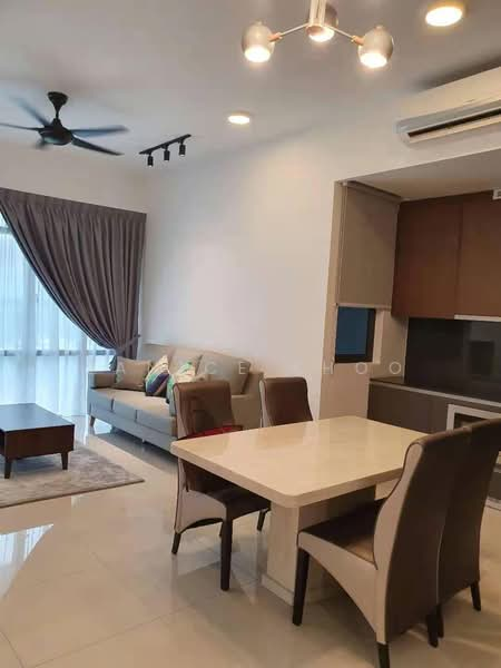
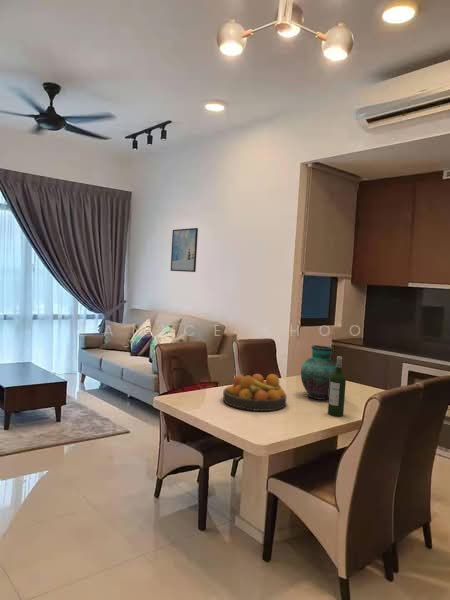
+ vase [300,344,336,401]
+ wine bottle [327,355,347,417]
+ fruit bowl [222,373,288,412]
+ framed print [170,227,199,273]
